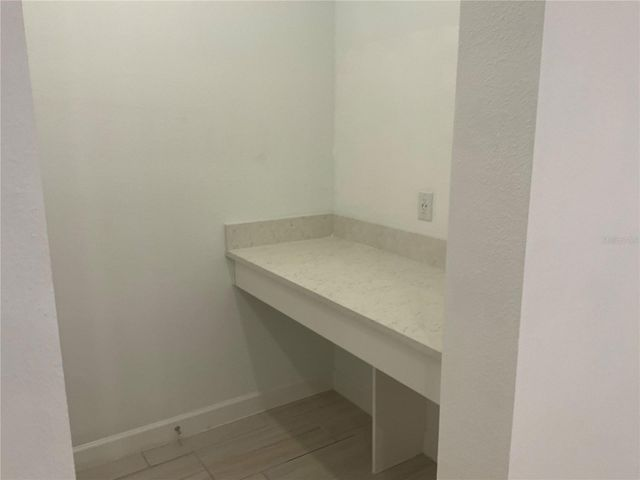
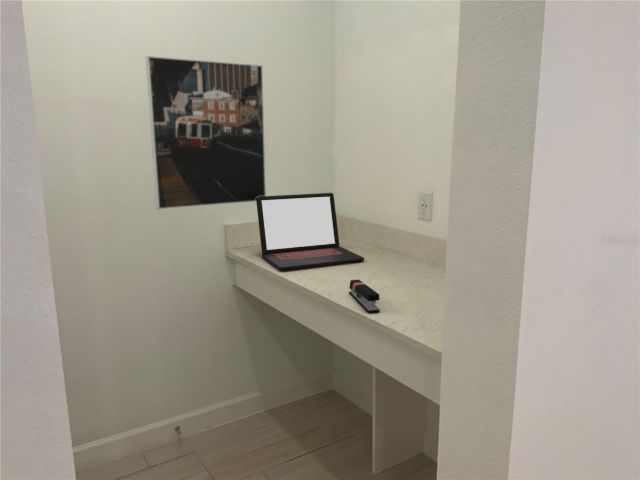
+ laptop [256,192,365,271]
+ stapler [348,279,381,314]
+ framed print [145,55,267,210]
